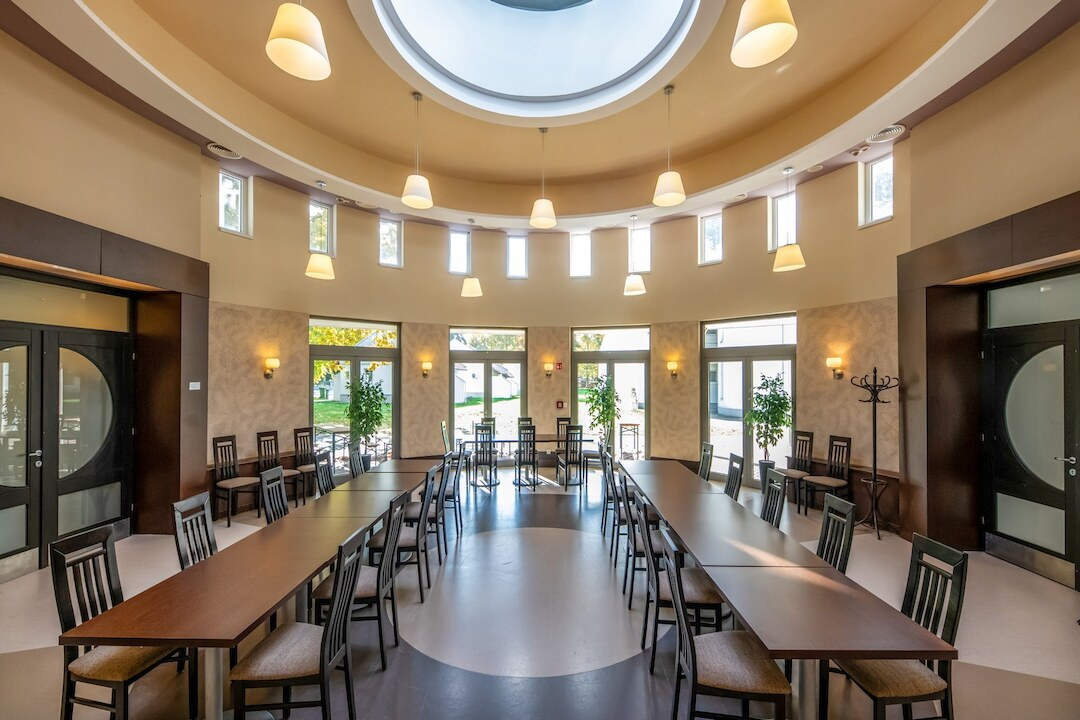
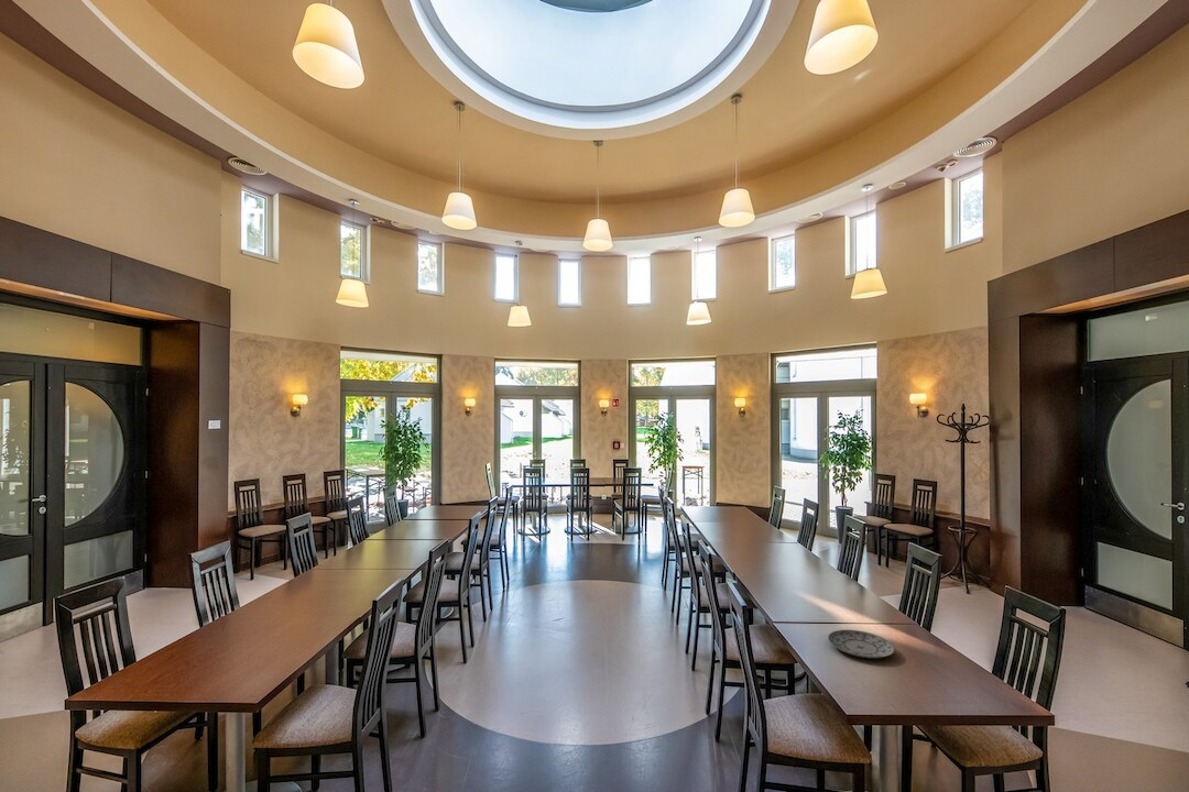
+ plate [827,628,896,659]
